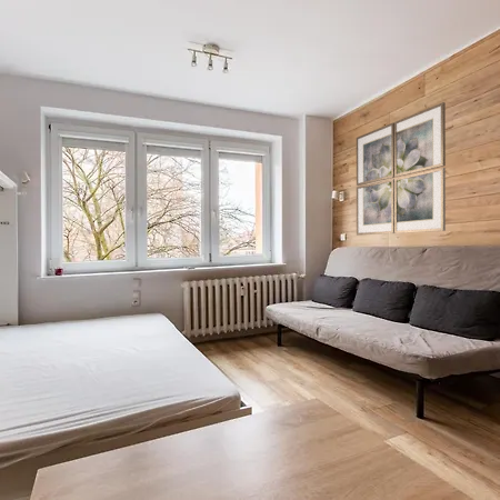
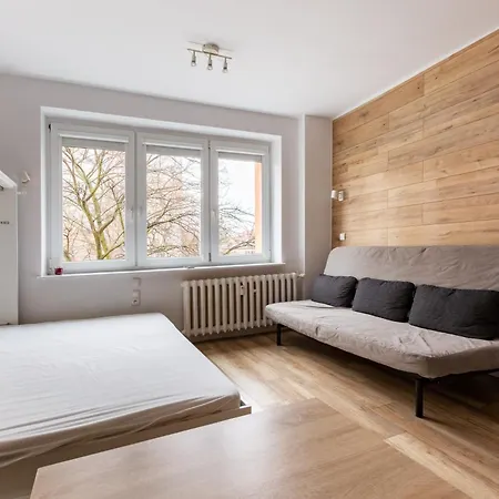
- wall art [356,101,447,237]
